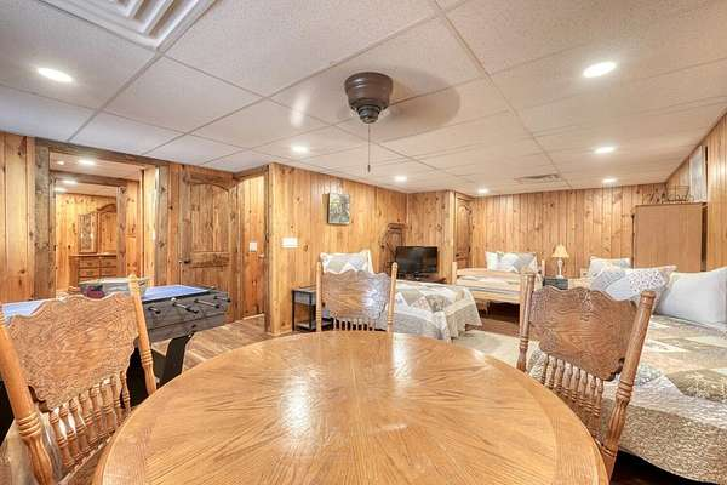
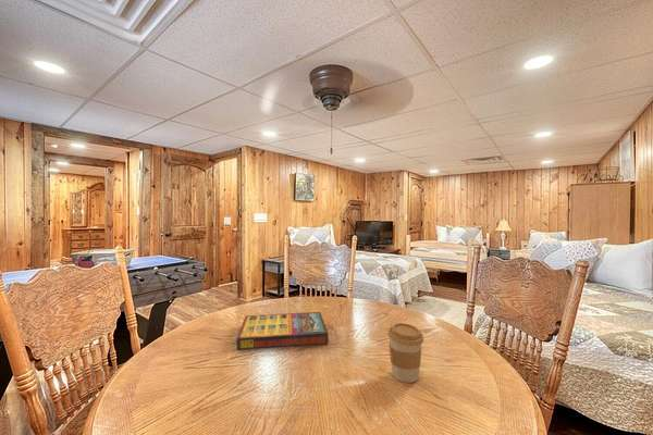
+ coffee cup [386,322,424,384]
+ game compilation box [236,311,329,351]
